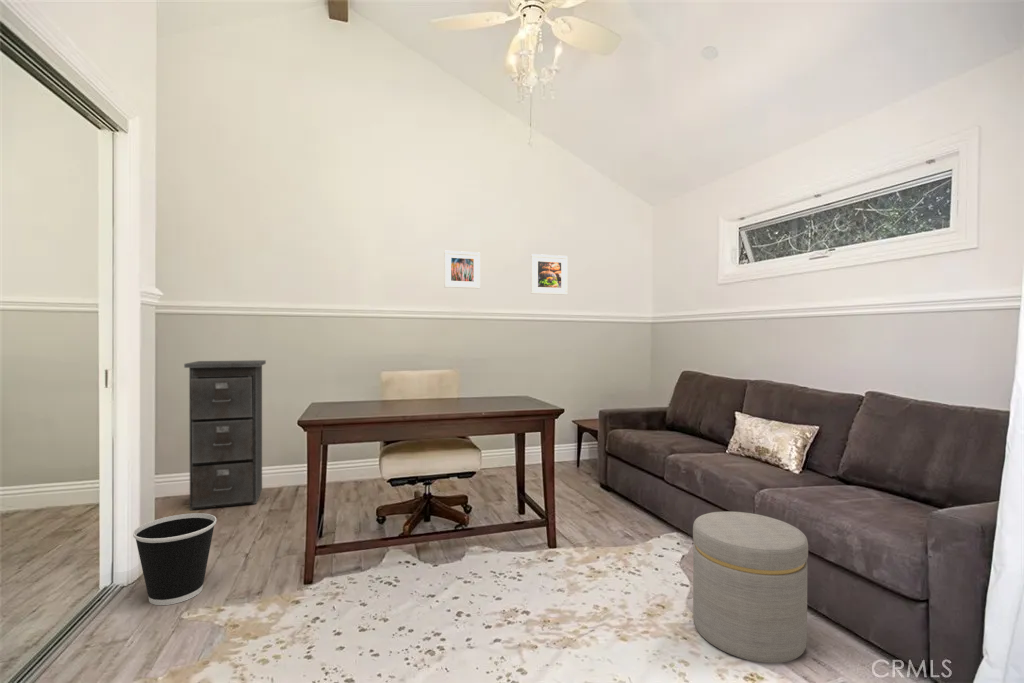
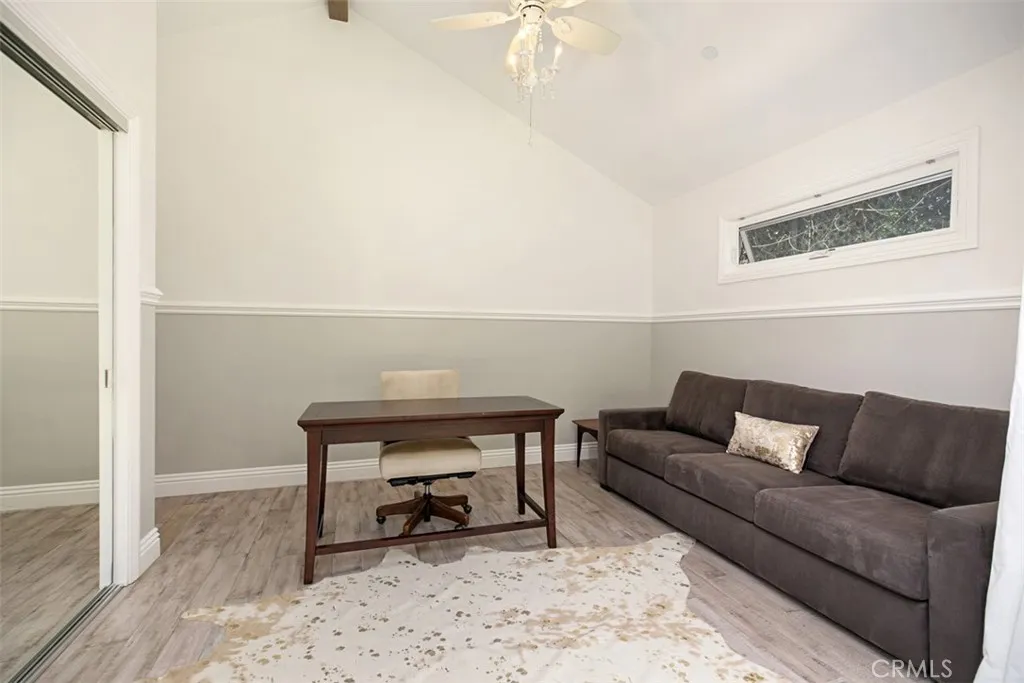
- filing cabinet [183,359,267,511]
- wastebasket [132,512,217,606]
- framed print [443,250,481,290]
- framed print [530,253,569,296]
- ottoman [692,510,809,664]
